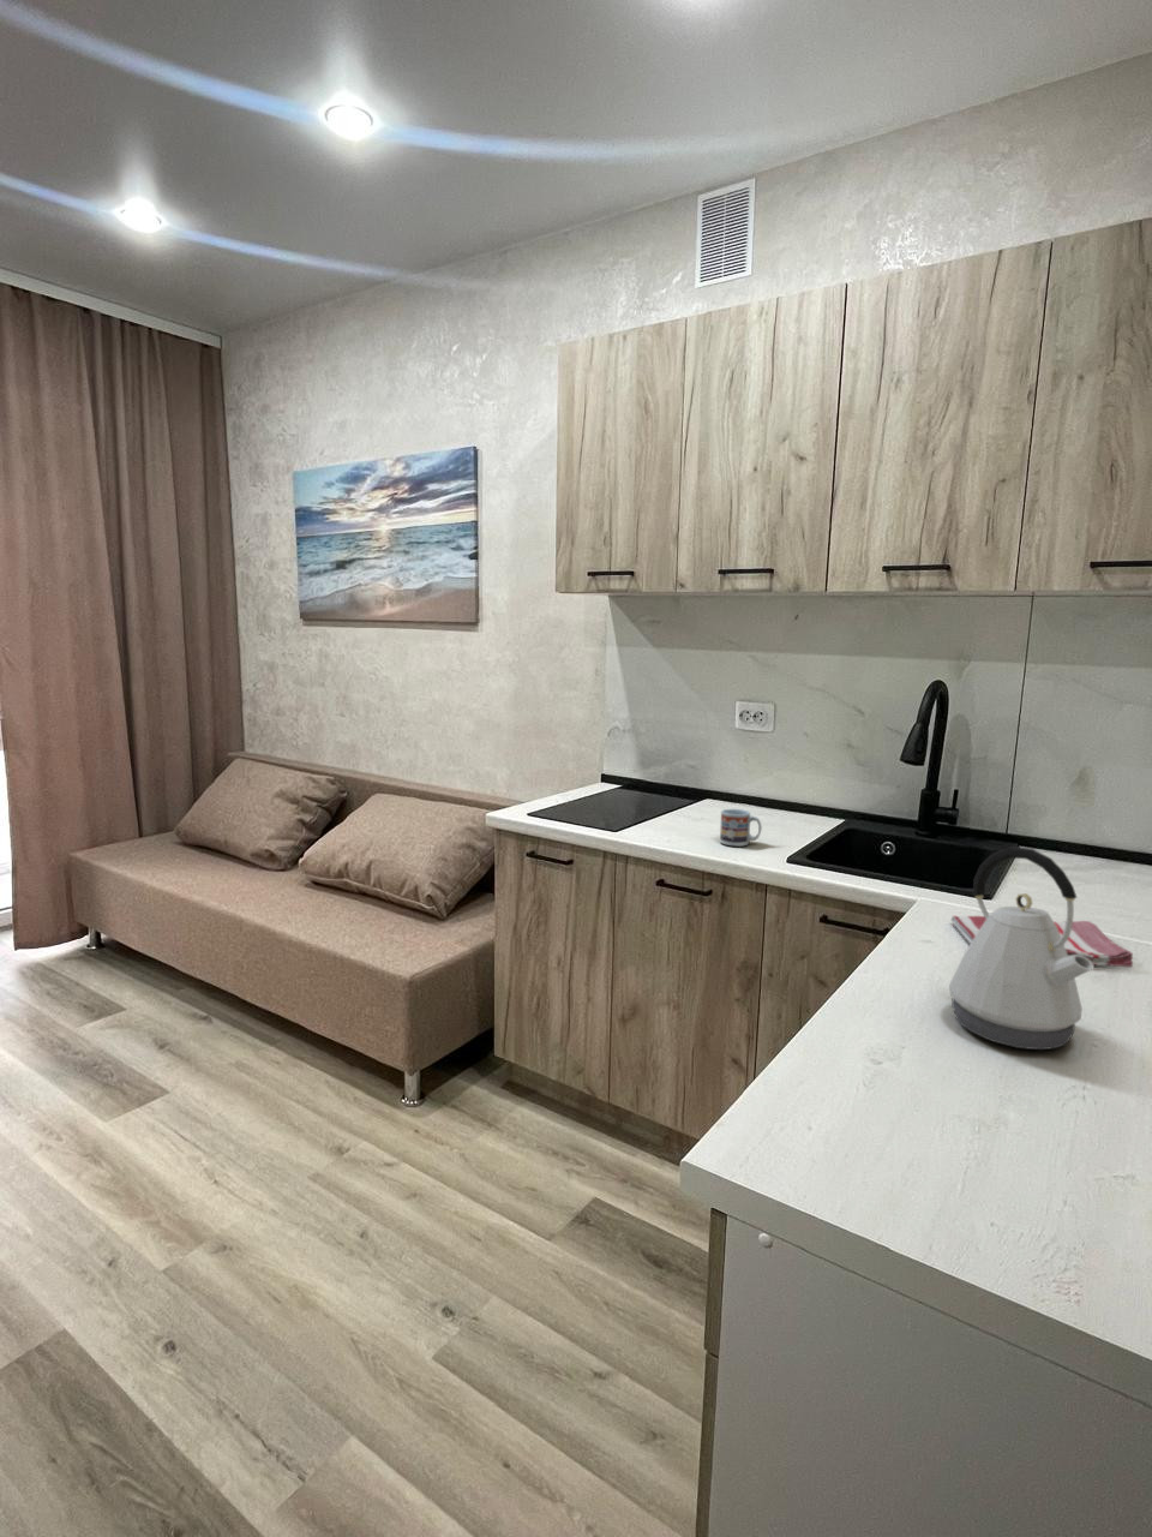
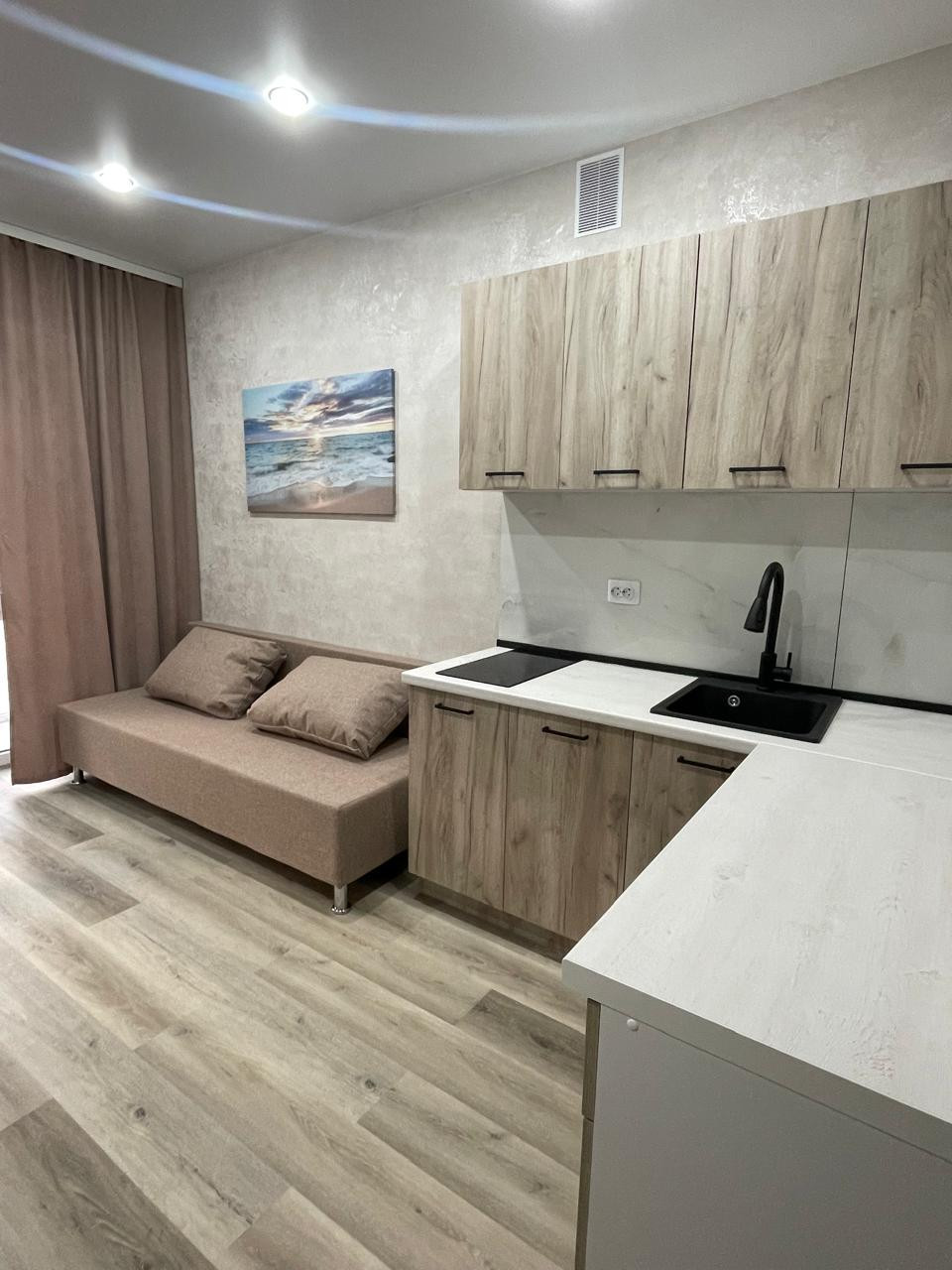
- kettle [947,846,1094,1050]
- dish towel [949,915,1134,969]
- cup [719,808,764,847]
